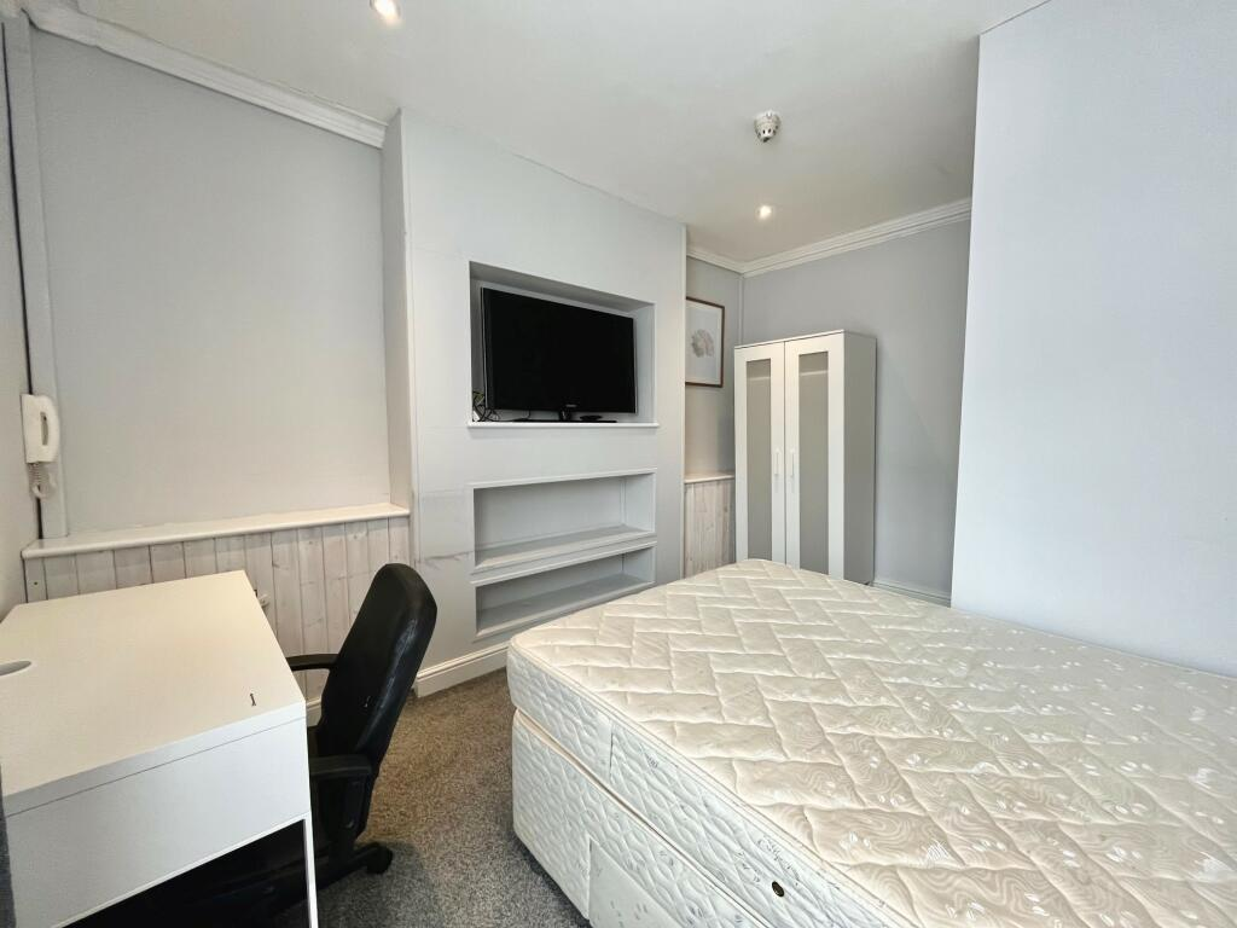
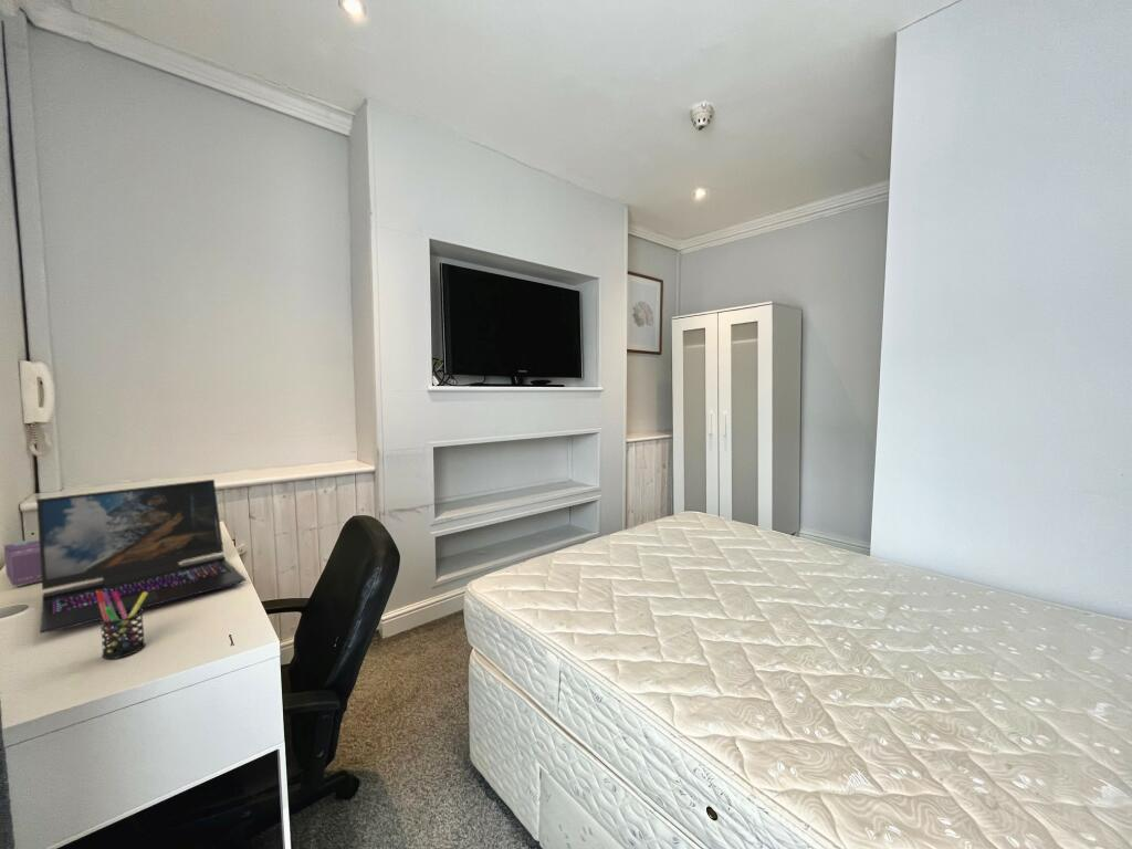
+ pen holder [96,590,148,660]
+ tissue box [3,537,42,588]
+ laptop [35,479,247,635]
